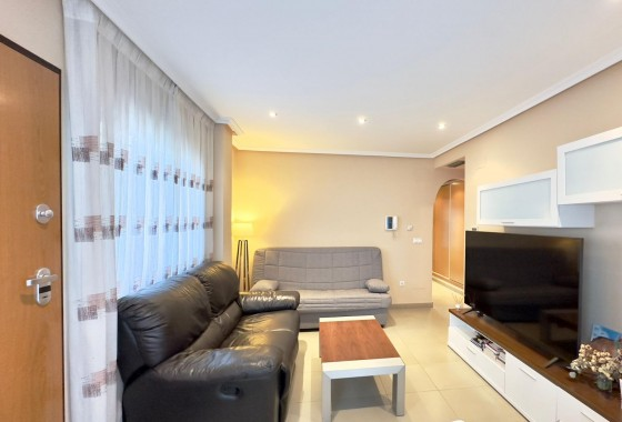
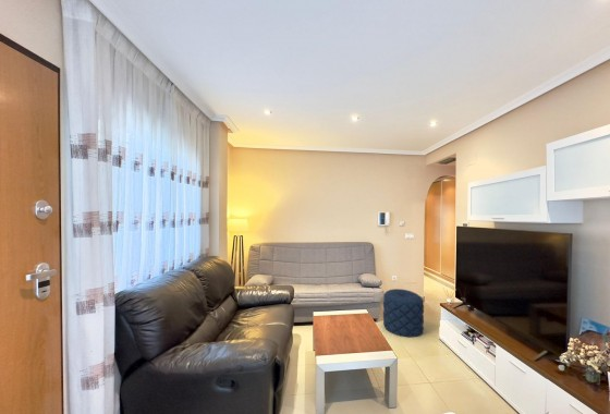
+ pouf [382,288,425,338]
